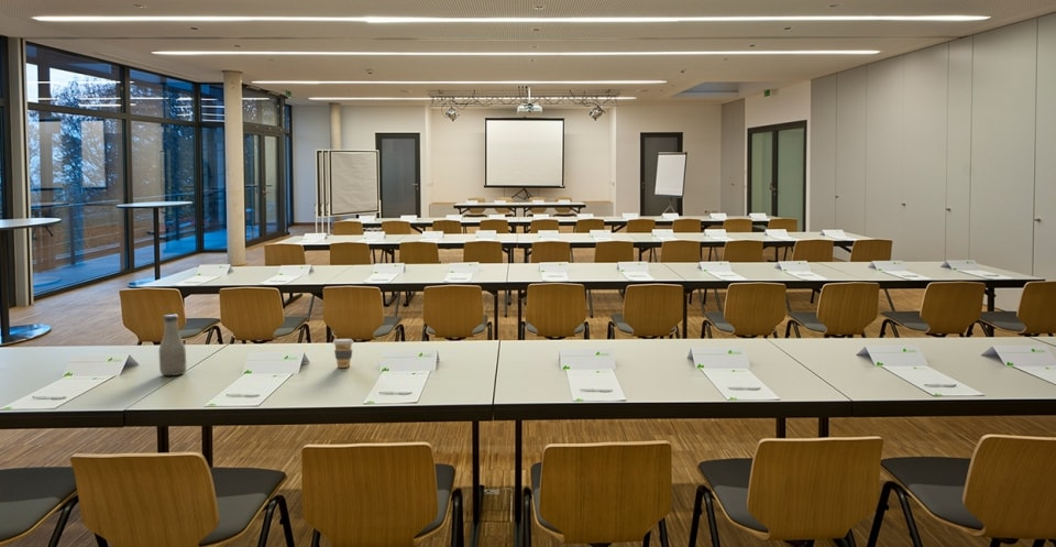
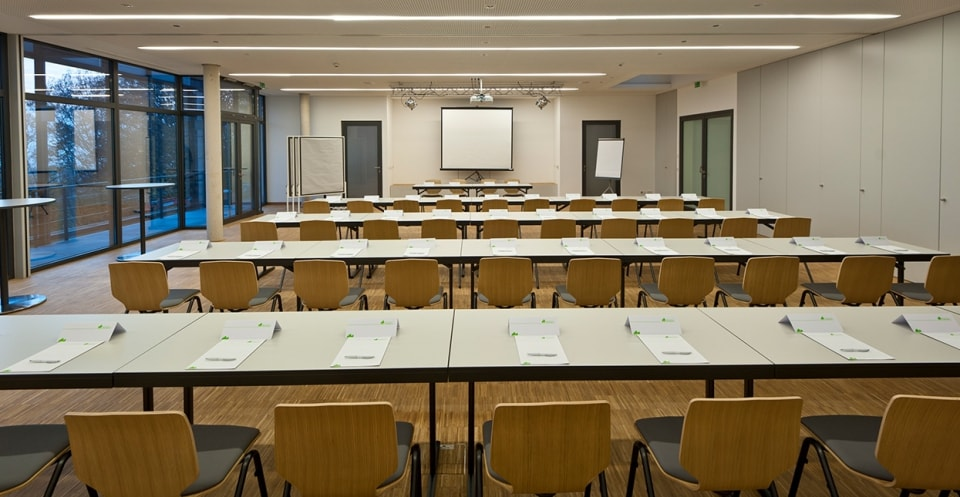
- bottle [157,314,188,376]
- coffee cup [332,338,354,369]
